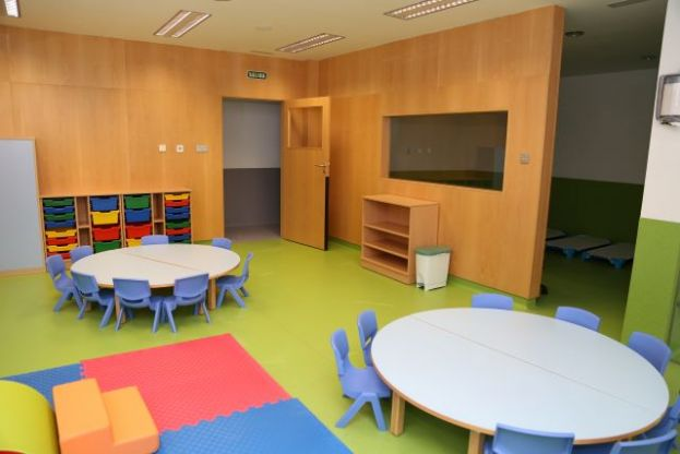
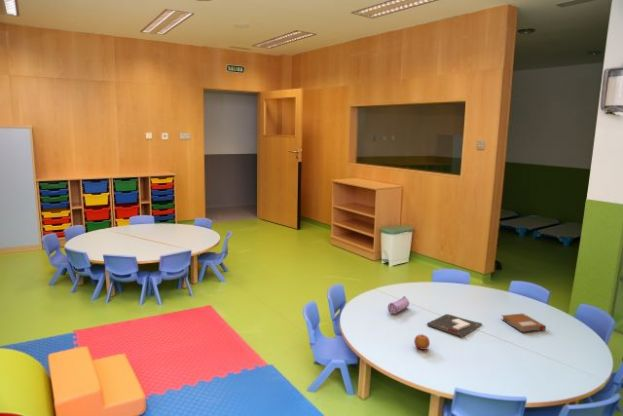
+ notebook [500,312,547,333]
+ board game [426,313,483,338]
+ apple [413,333,431,351]
+ pencil case [387,295,410,315]
